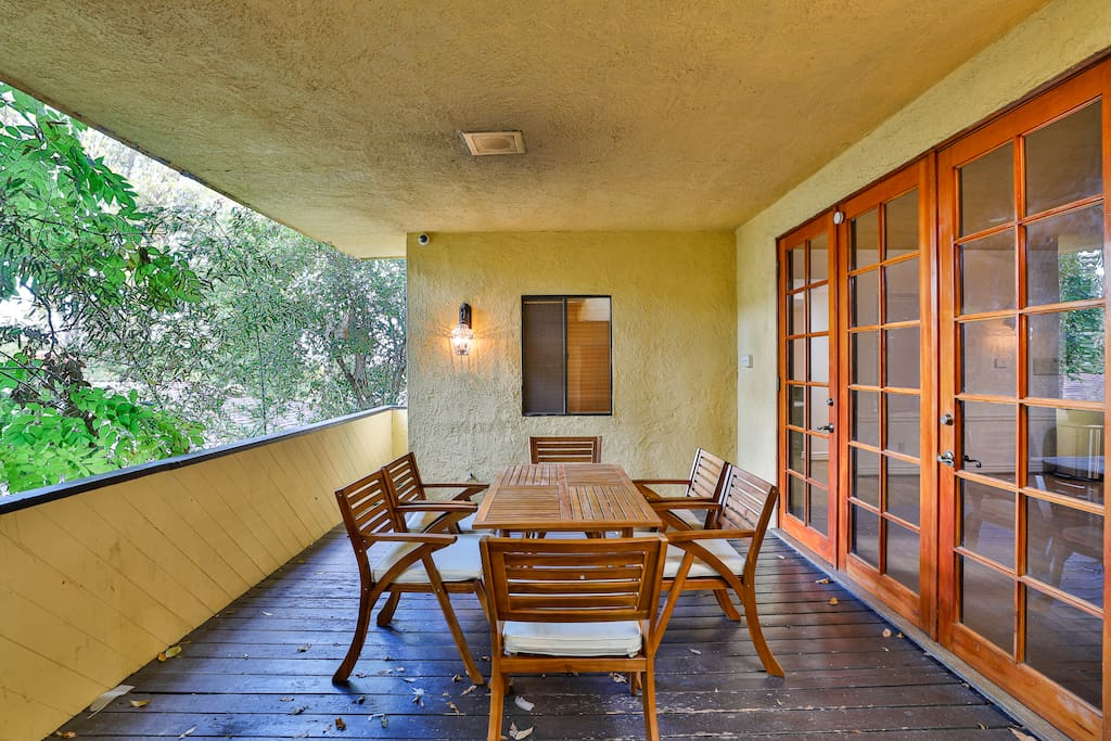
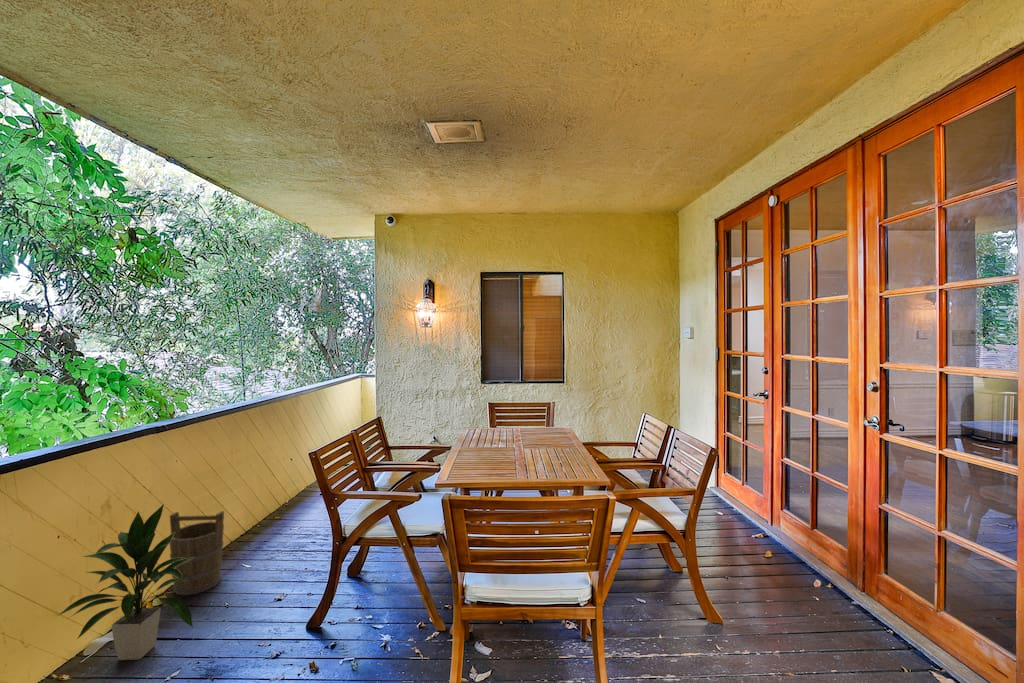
+ bucket [169,510,225,596]
+ indoor plant [56,503,194,661]
